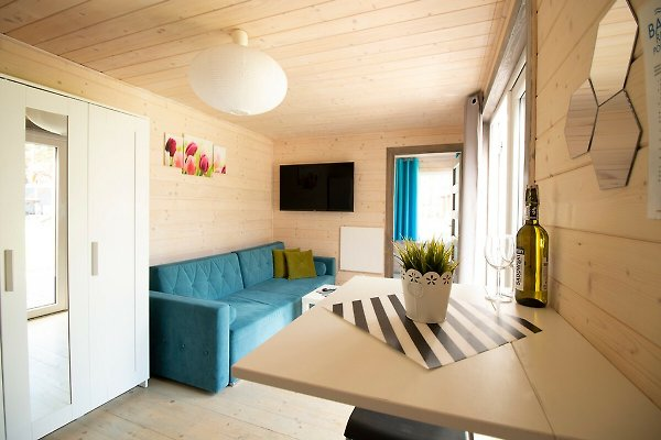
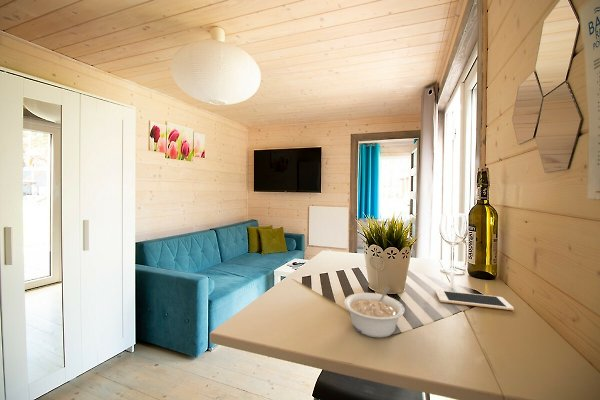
+ cell phone [435,289,515,311]
+ legume [343,286,406,339]
